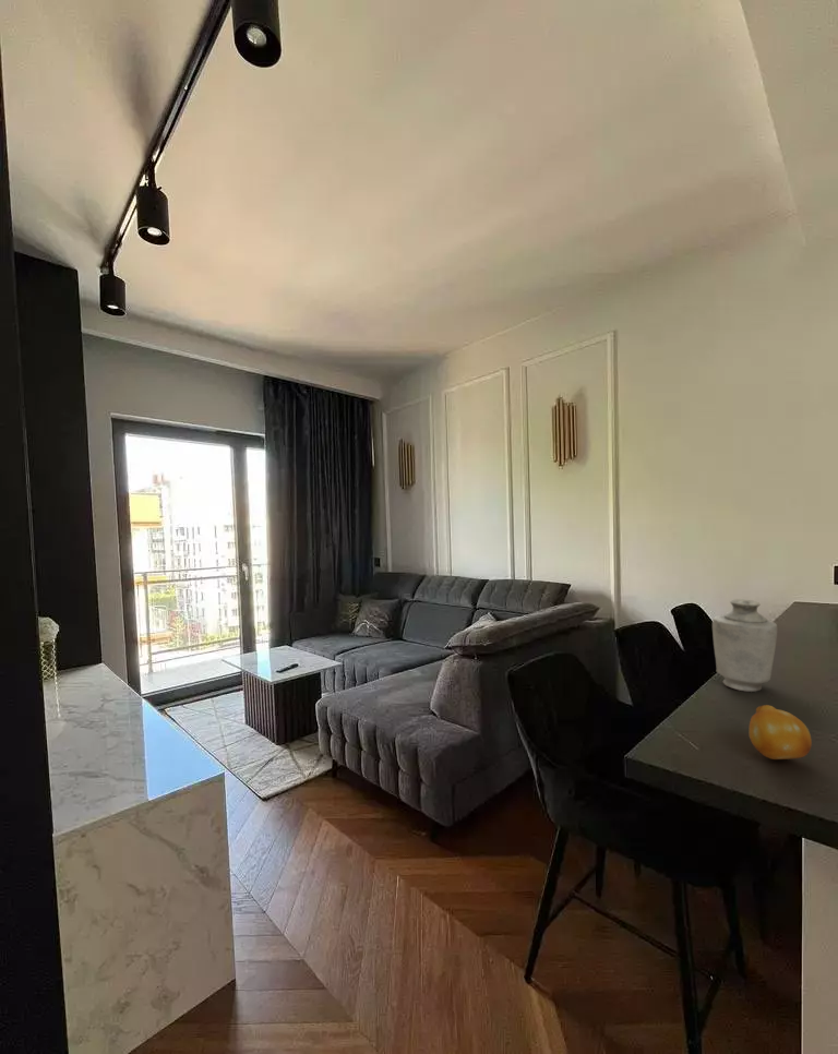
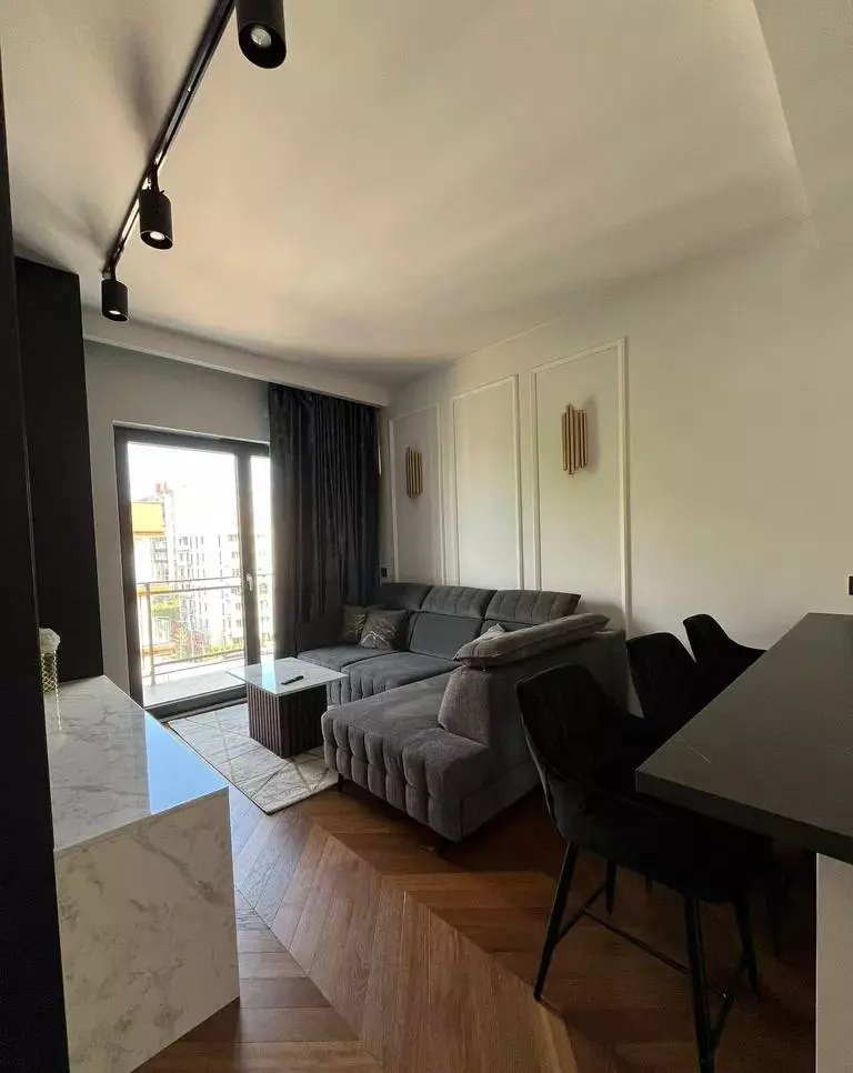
- fruit [749,704,813,760]
- vase [711,598,778,693]
